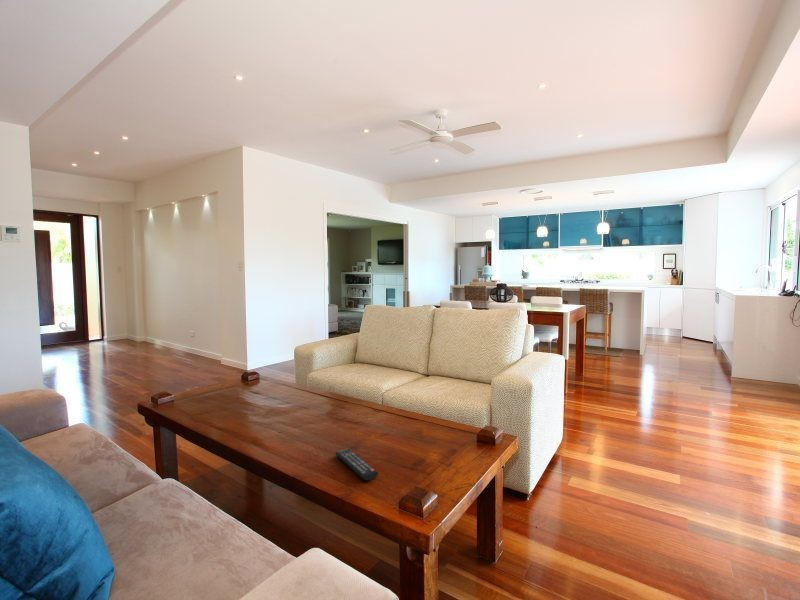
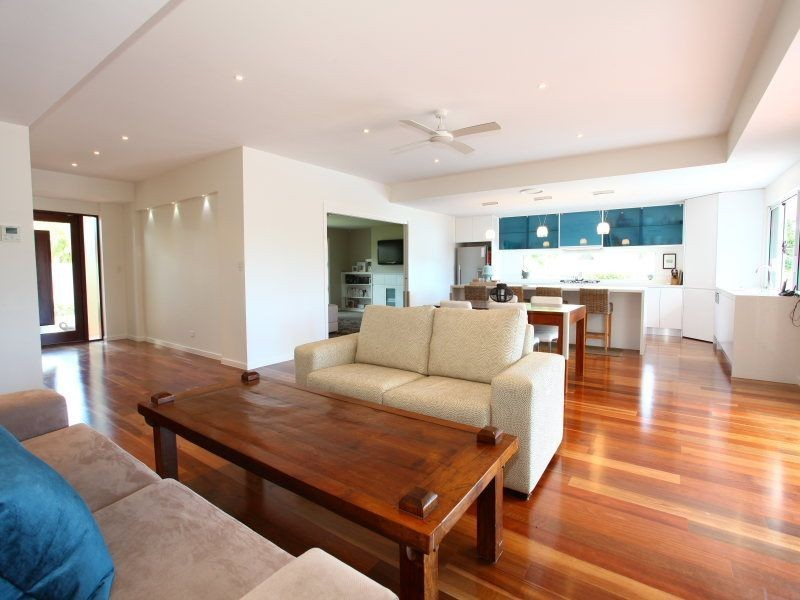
- remote control [334,448,379,482]
